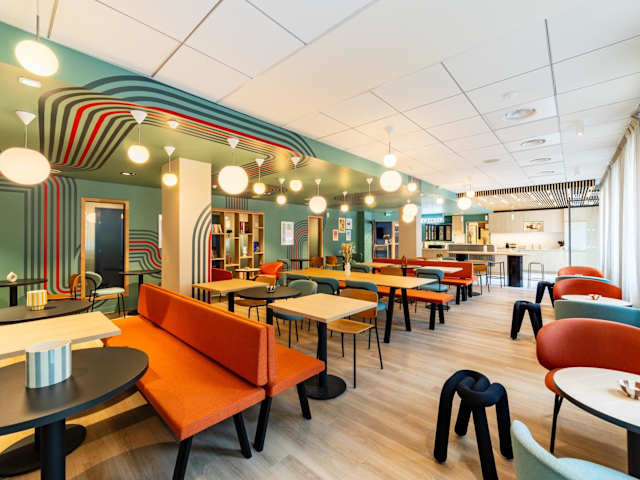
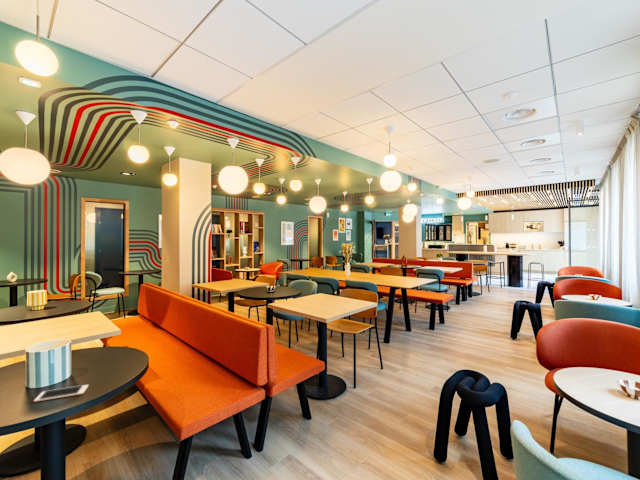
+ cell phone [33,384,90,403]
